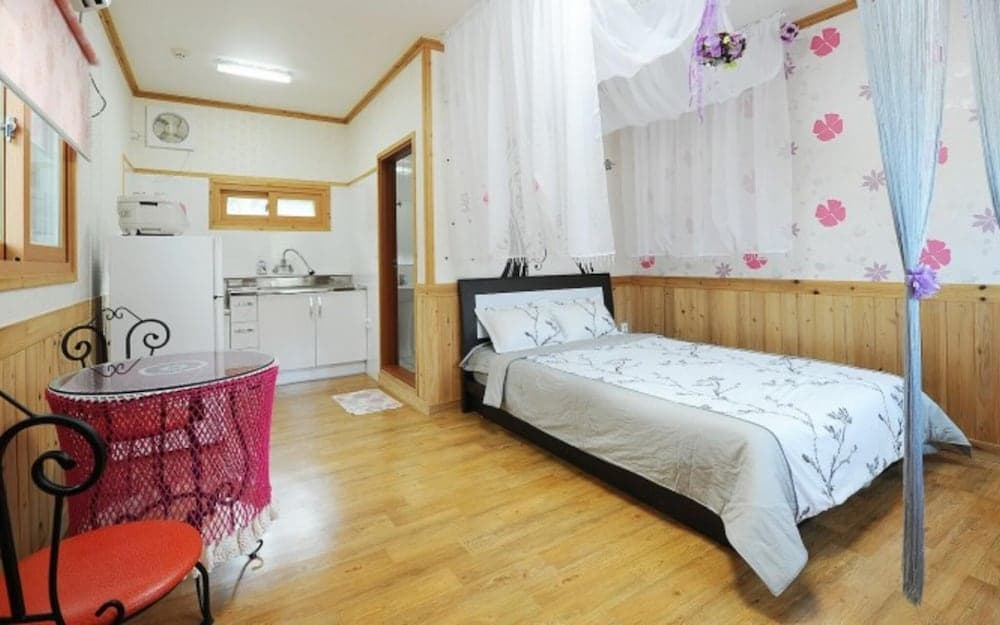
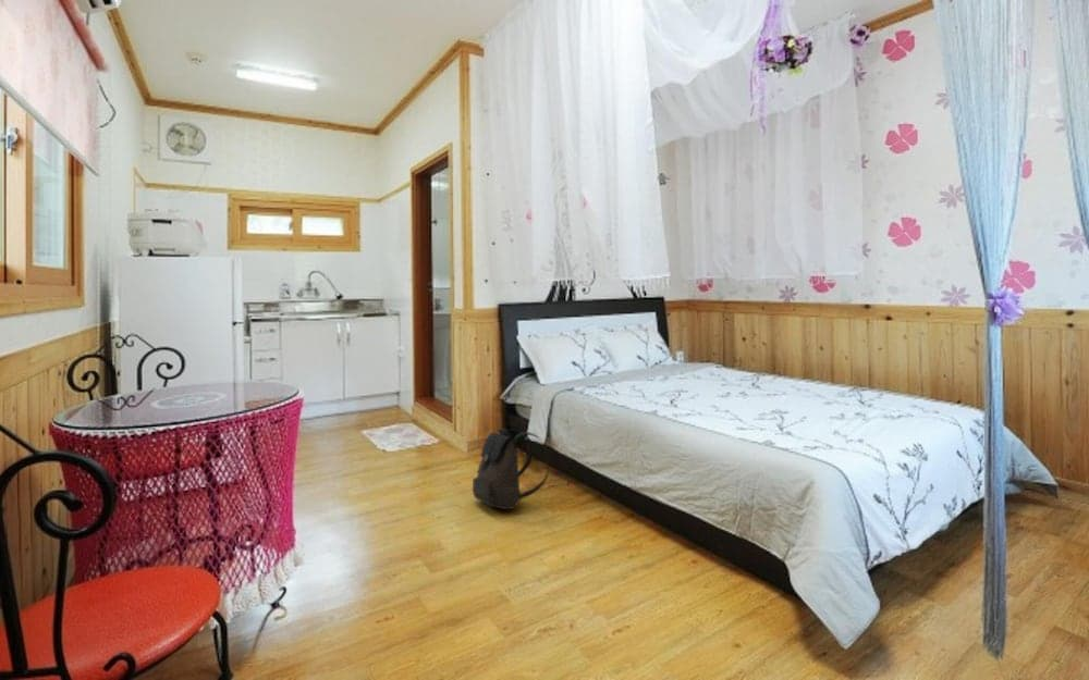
+ backpack [472,426,550,510]
